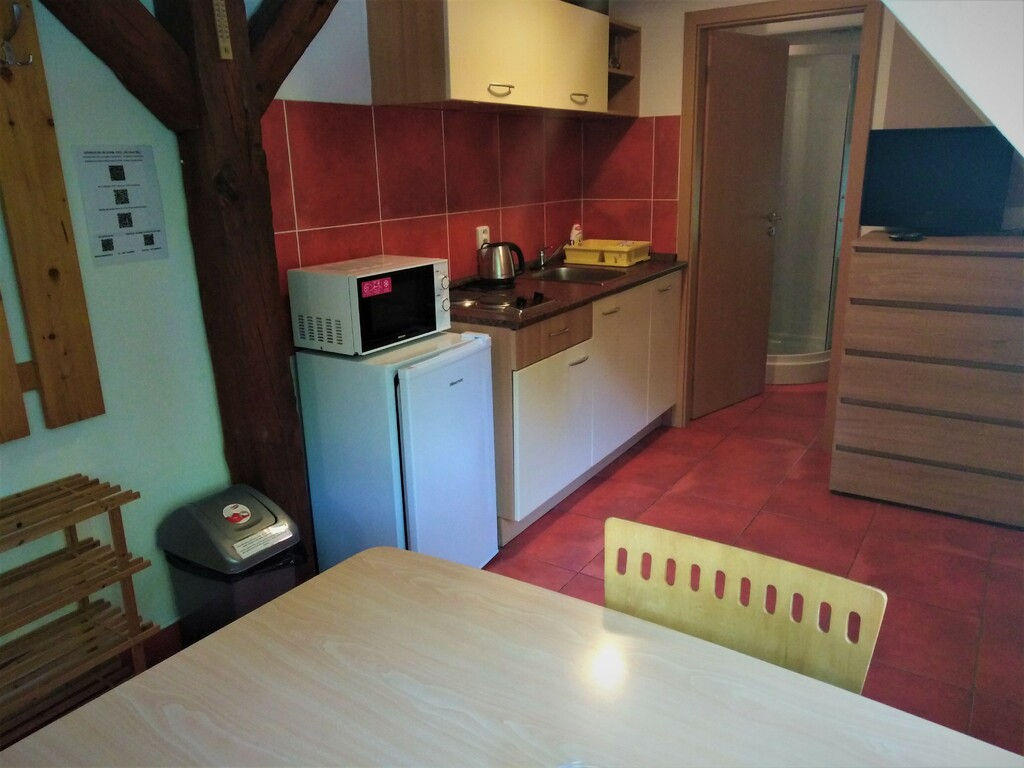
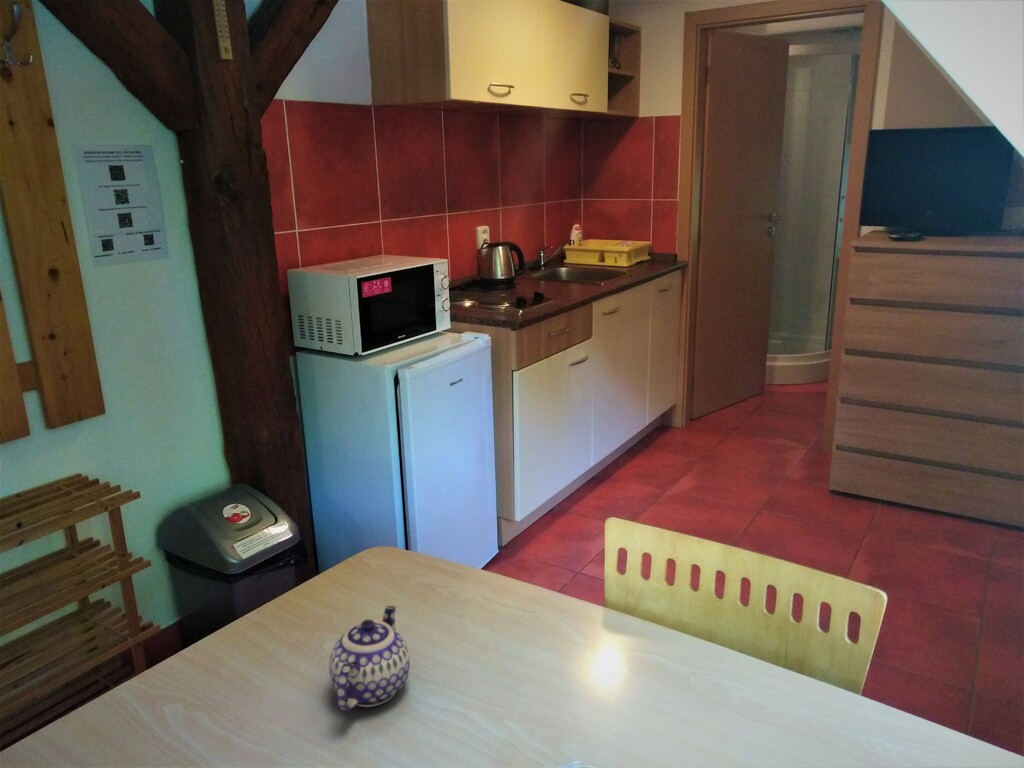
+ teapot [328,604,411,711]
